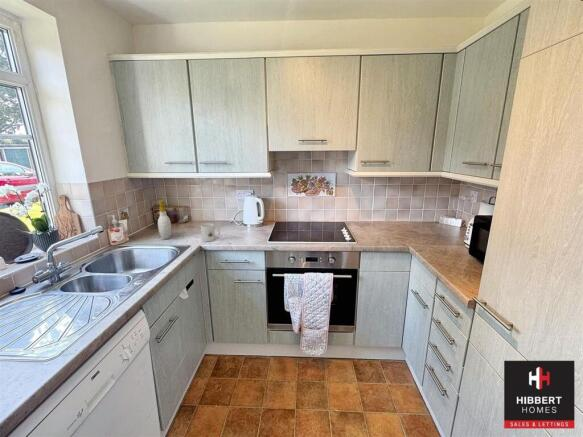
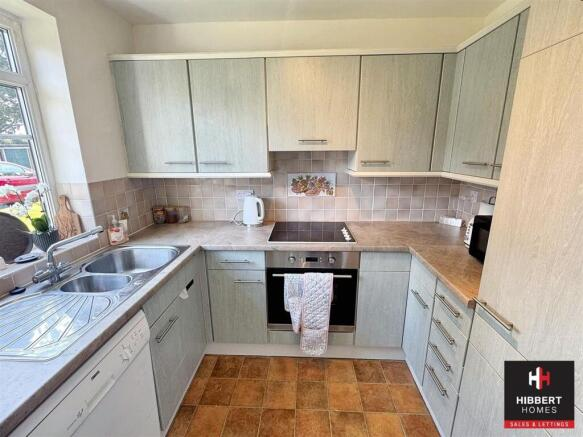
- soap bottle [154,199,172,240]
- mug [200,223,221,243]
